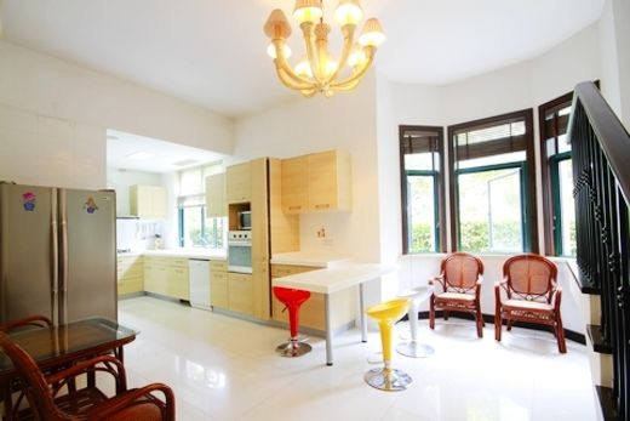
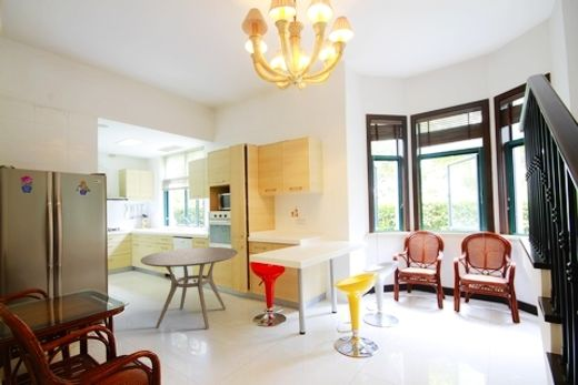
+ dining table [139,246,239,331]
